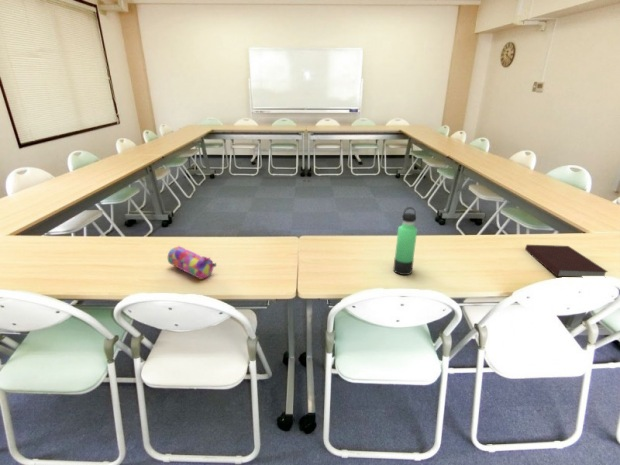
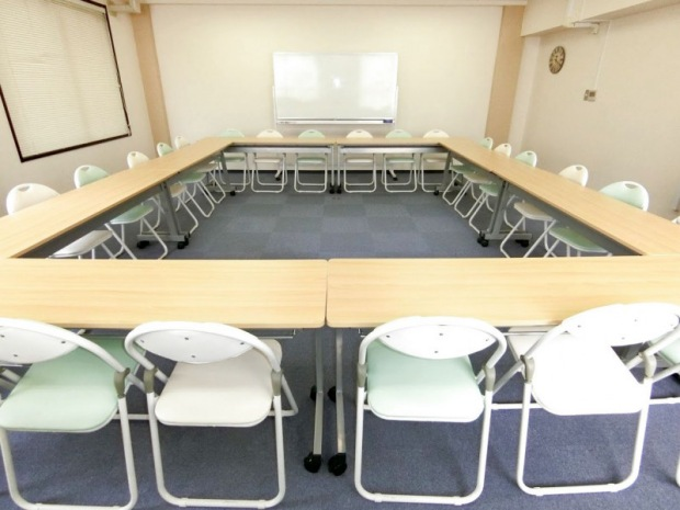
- pencil case [167,245,217,280]
- thermos bottle [392,206,418,276]
- notebook [524,244,609,278]
